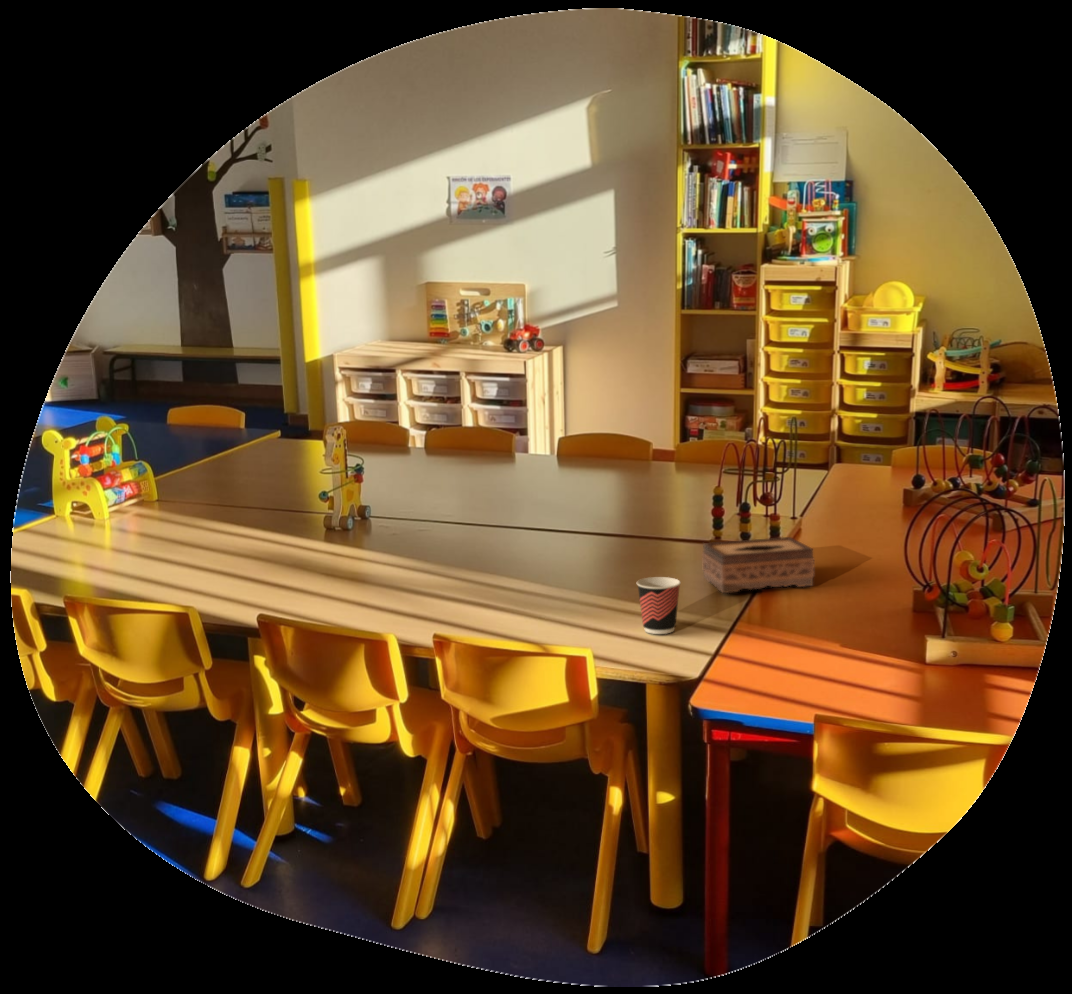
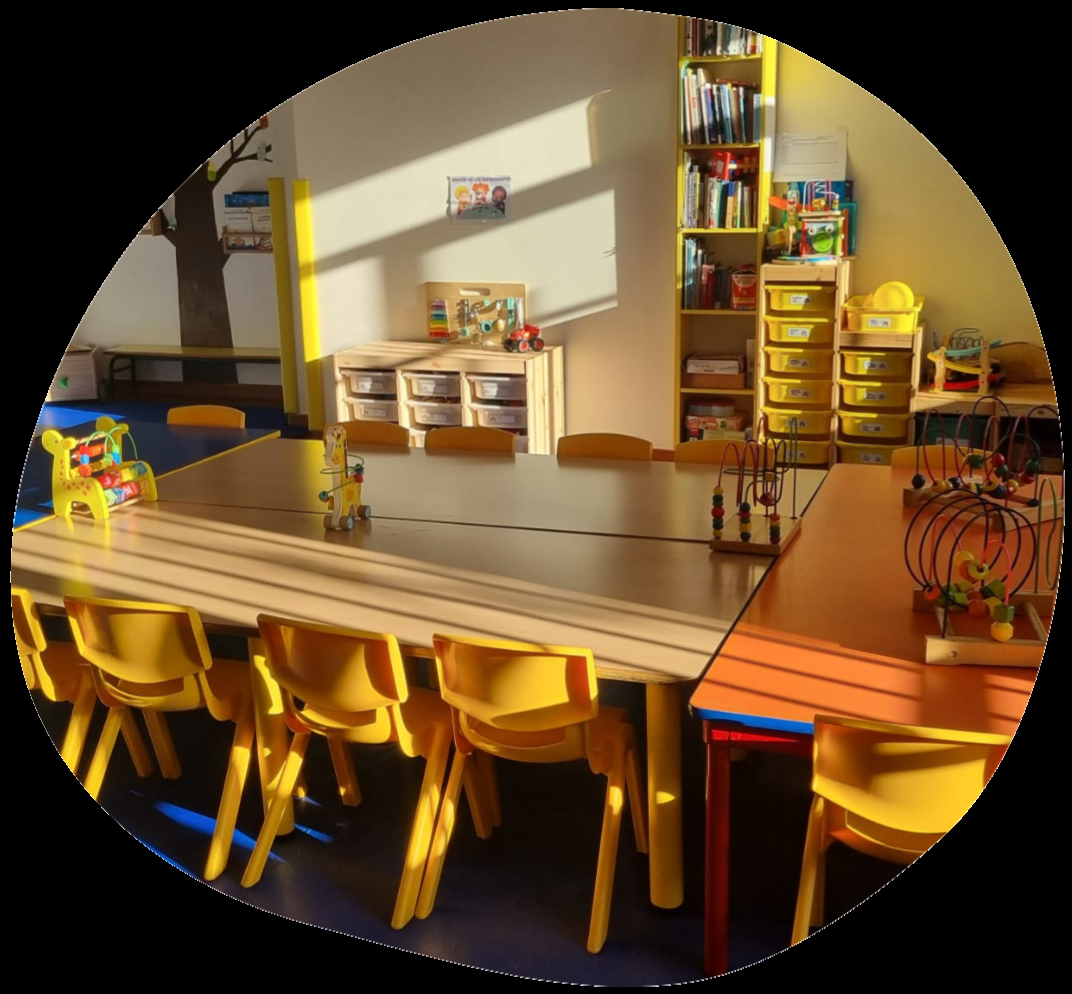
- tissue box [701,536,815,594]
- cup [636,576,682,635]
